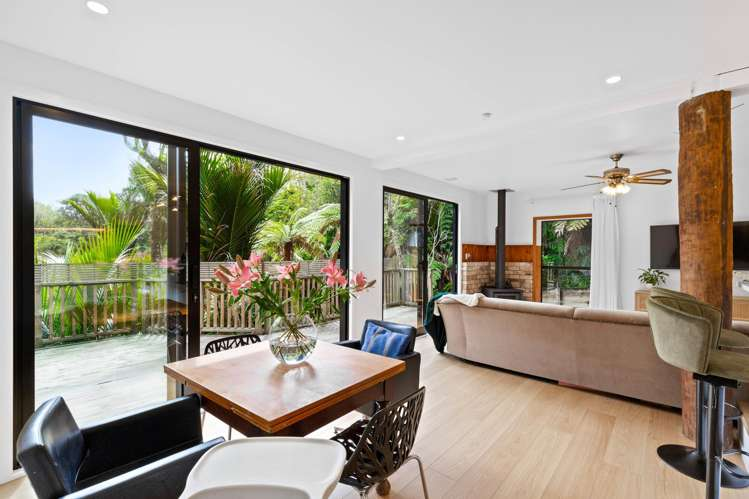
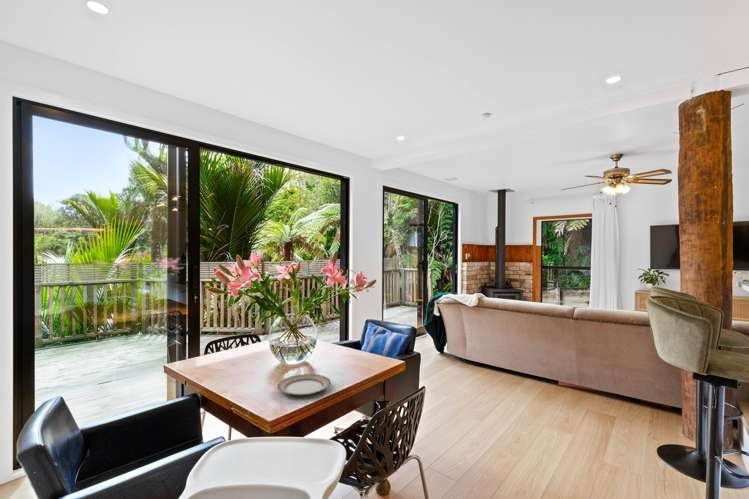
+ plate [276,373,332,396]
